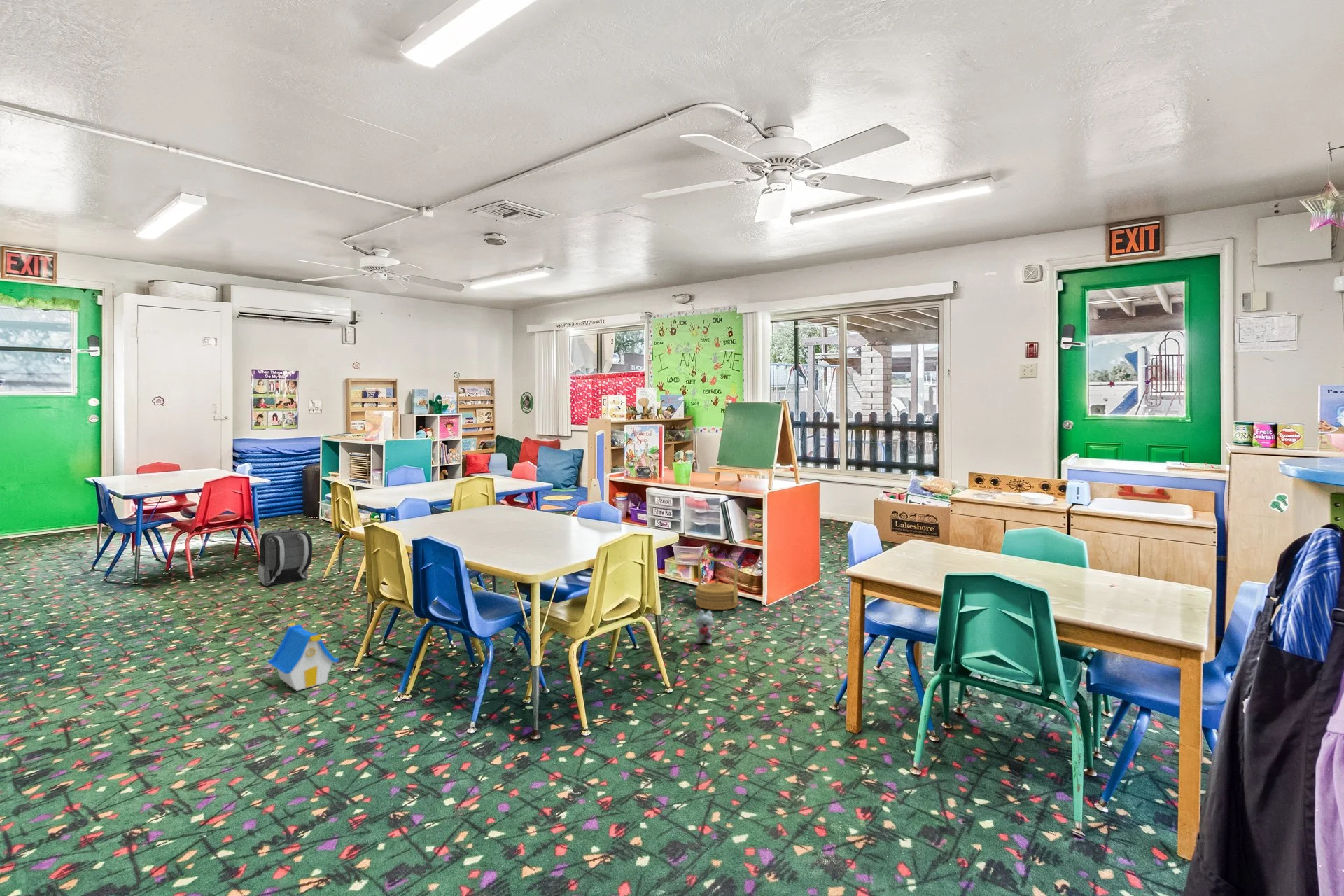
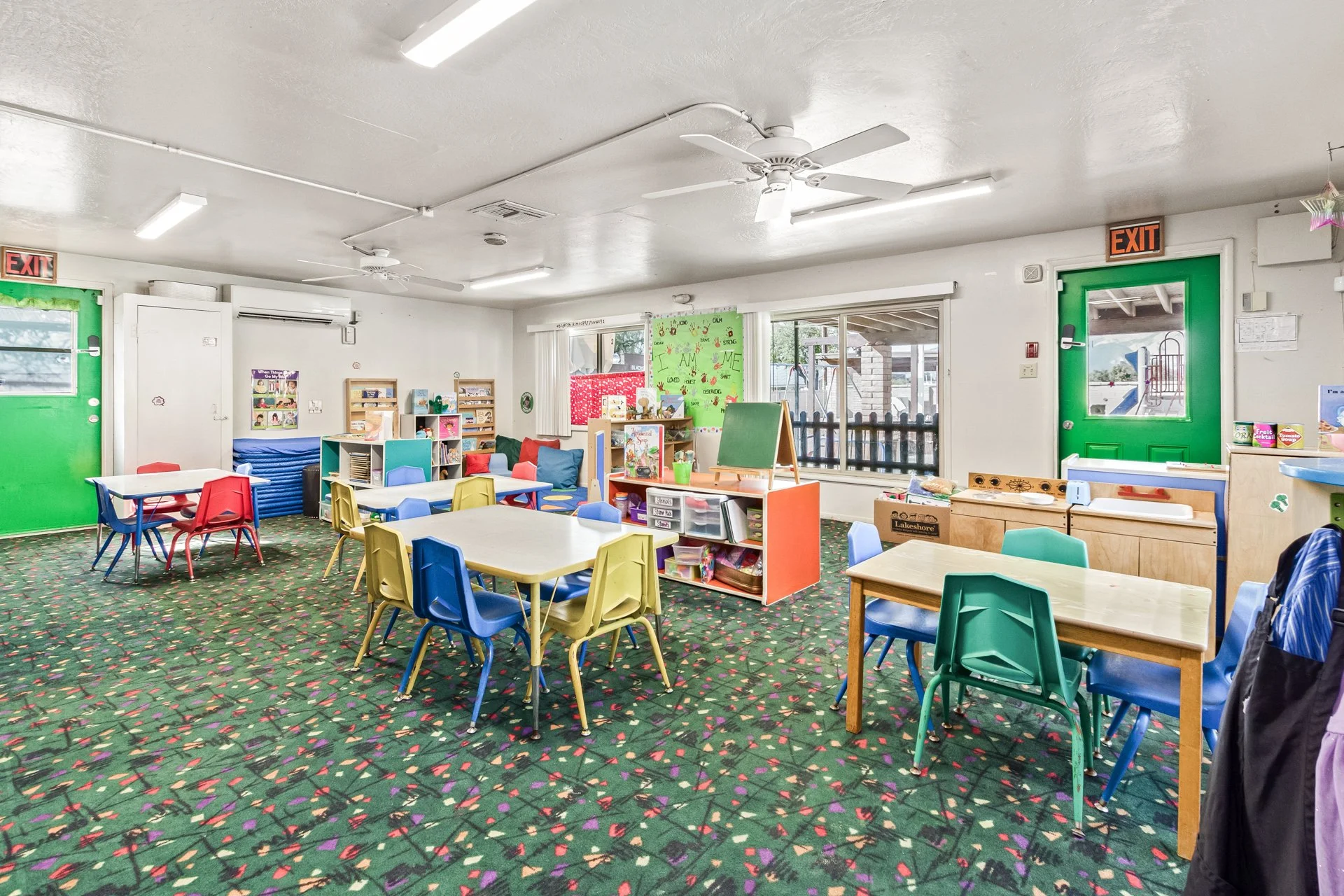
- basket [694,555,740,610]
- backpack [257,526,313,587]
- plush toy [694,610,715,645]
- toy house [266,622,340,692]
